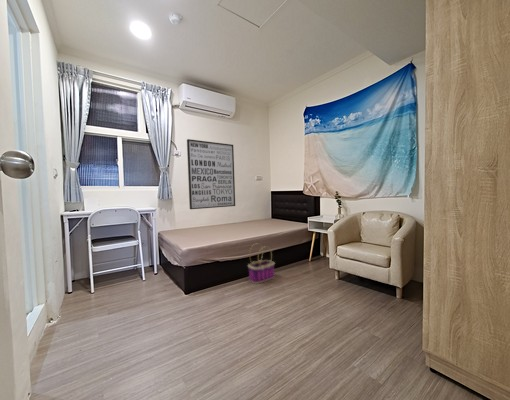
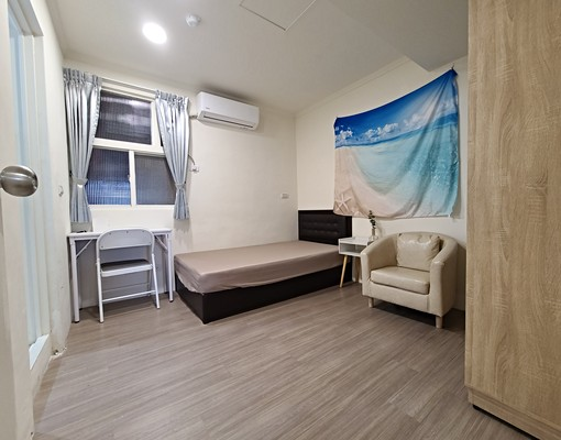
- basket [247,243,276,285]
- wall art [186,138,236,210]
